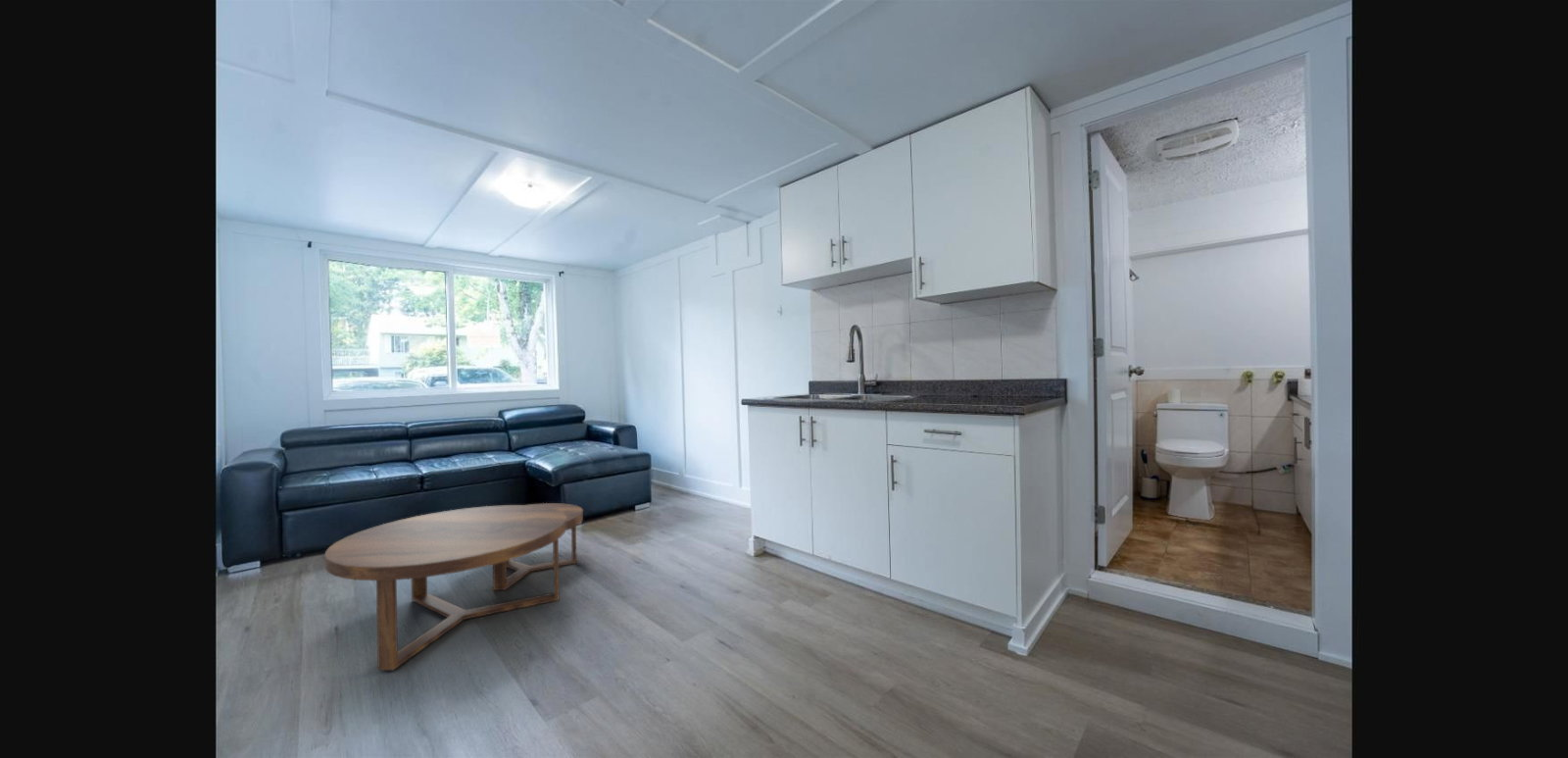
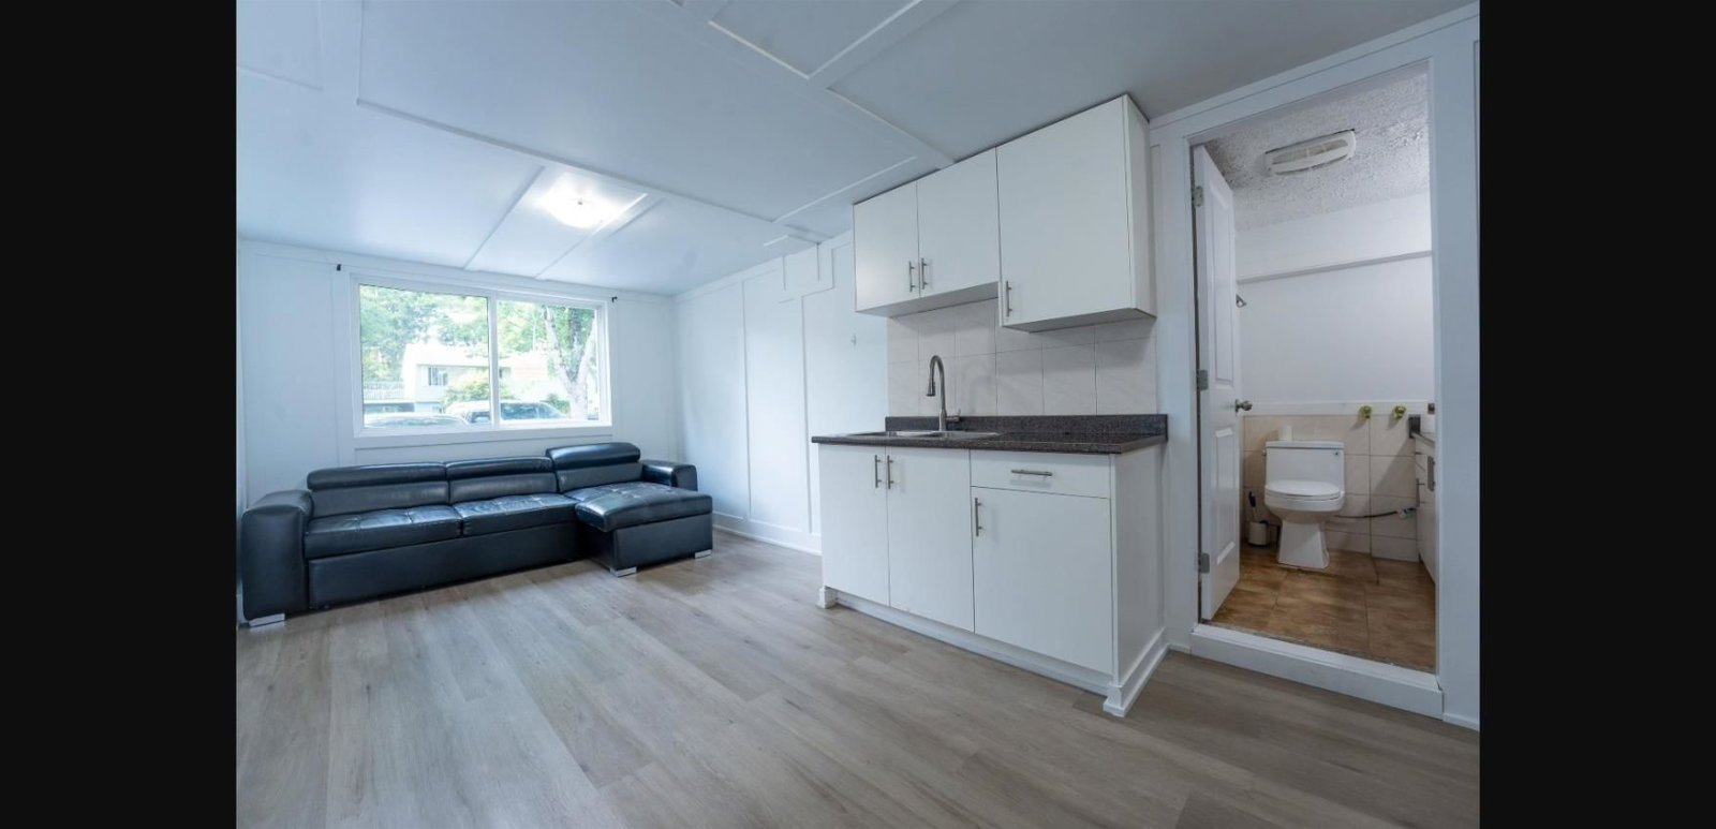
- coffee table [324,502,584,671]
